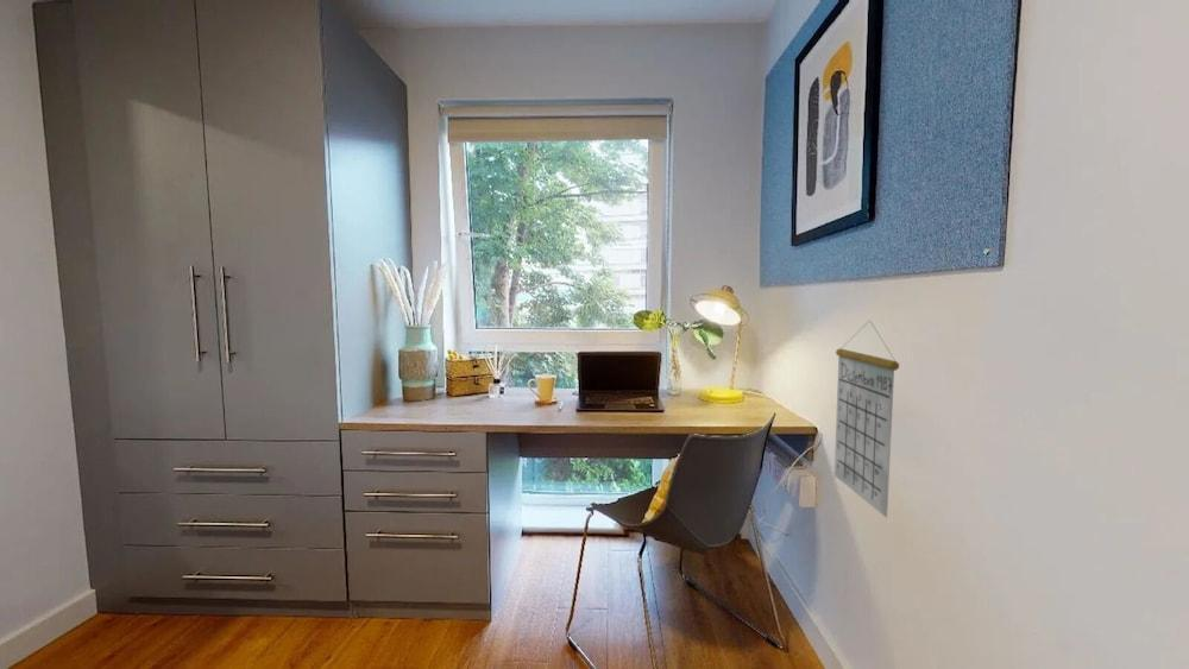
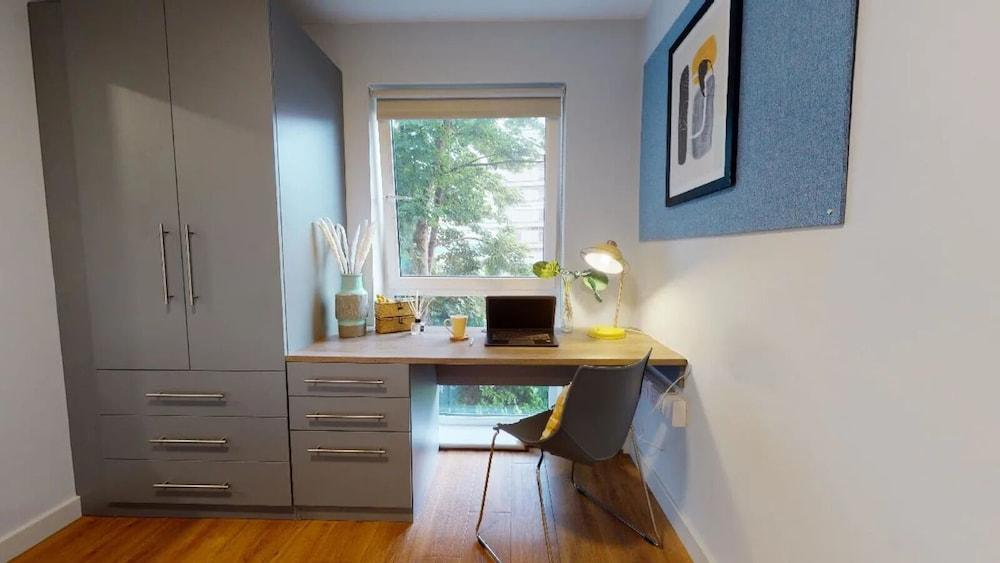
- calendar [833,318,900,519]
